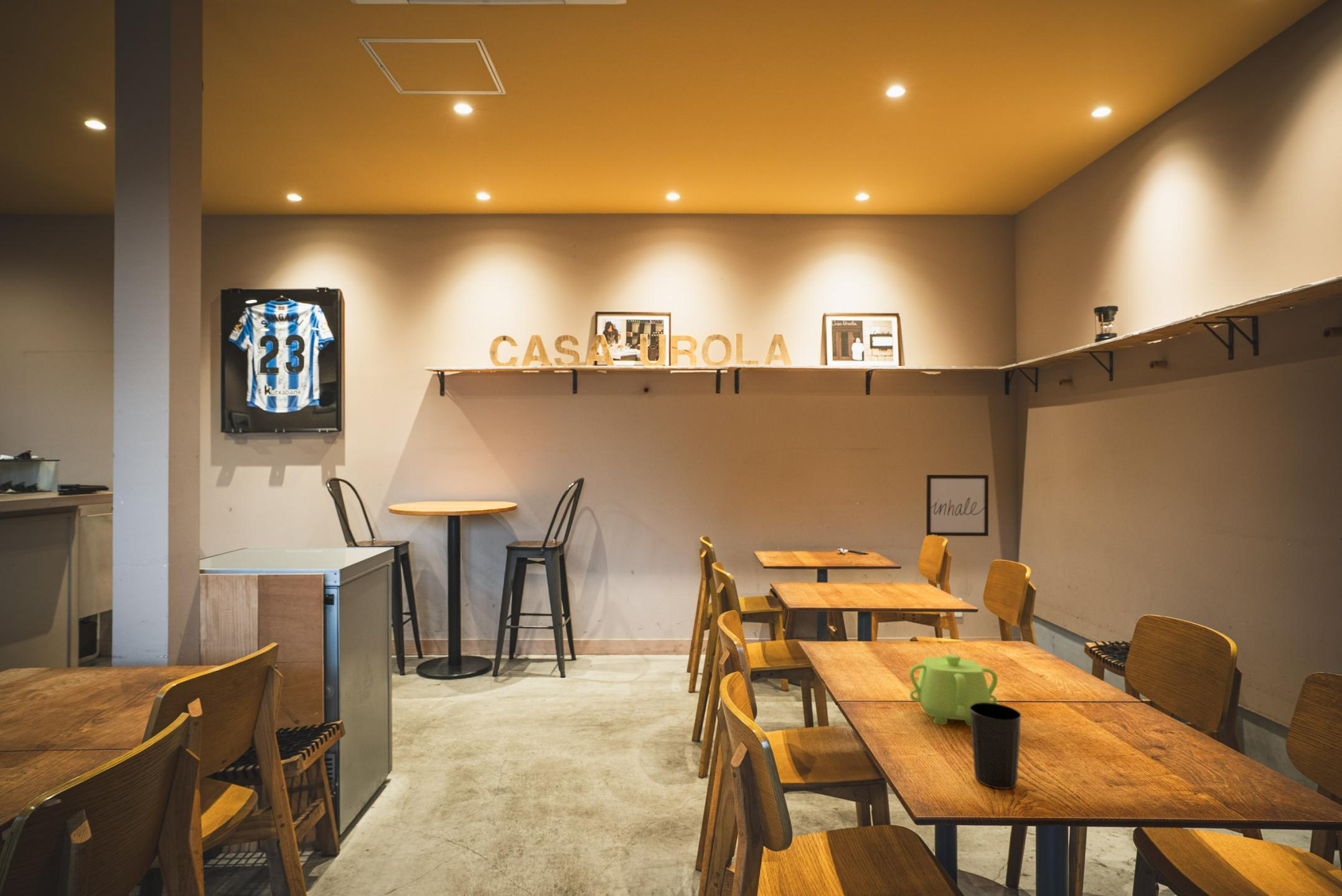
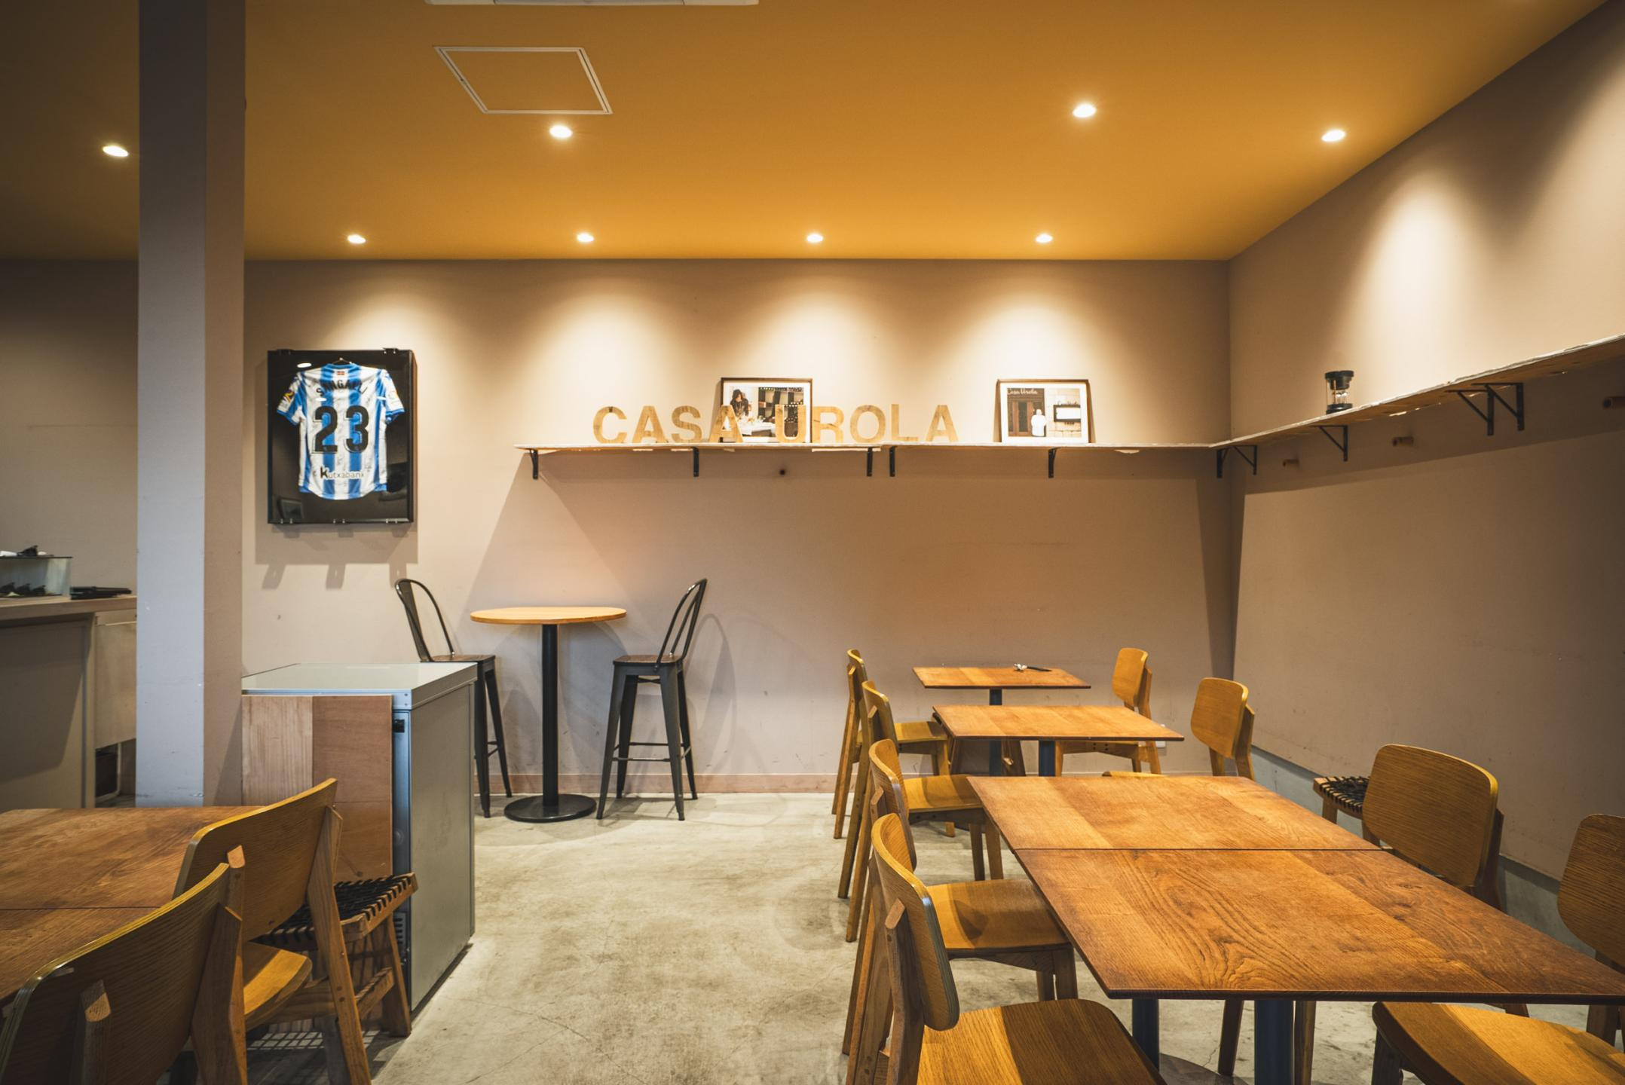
- coffeepot [909,653,998,727]
- cup [970,702,1022,790]
- wall art [926,474,989,537]
